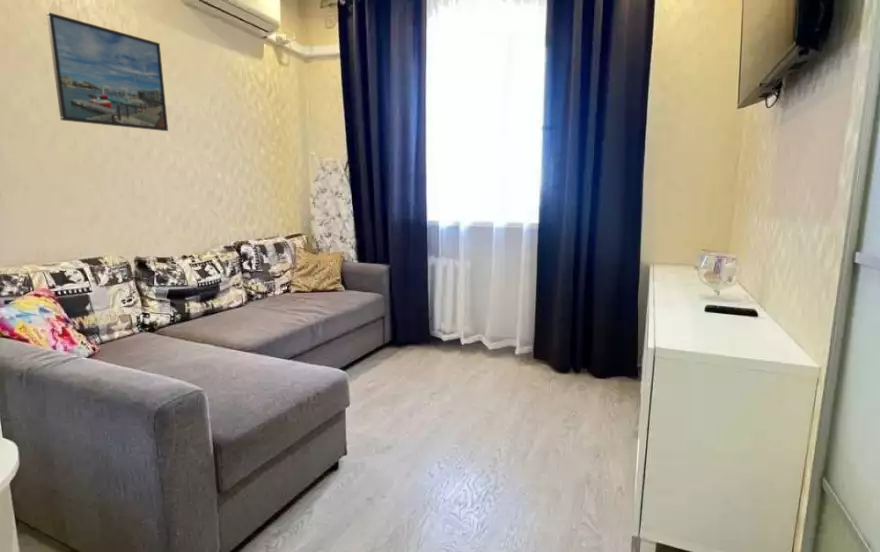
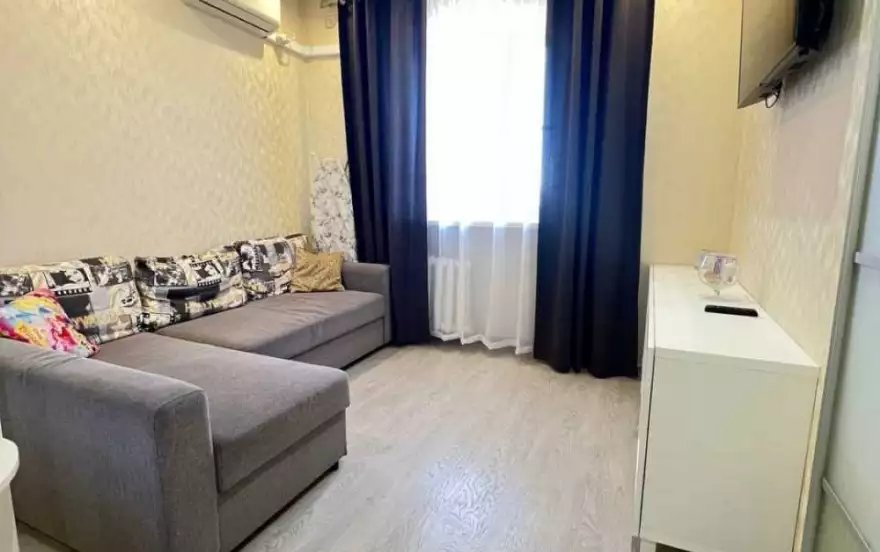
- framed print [46,11,169,132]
